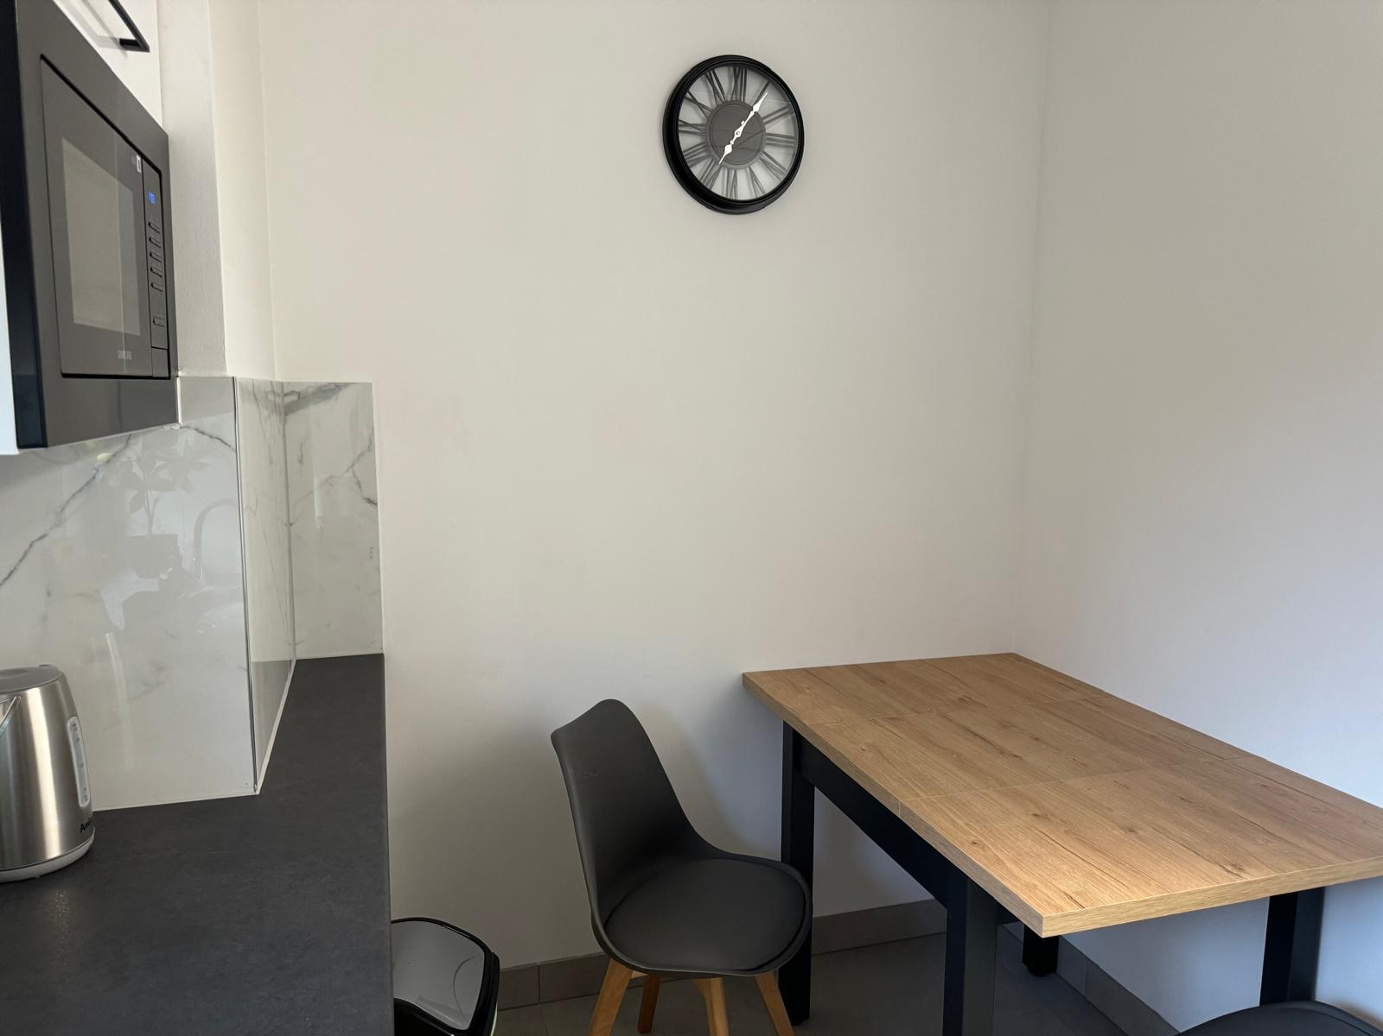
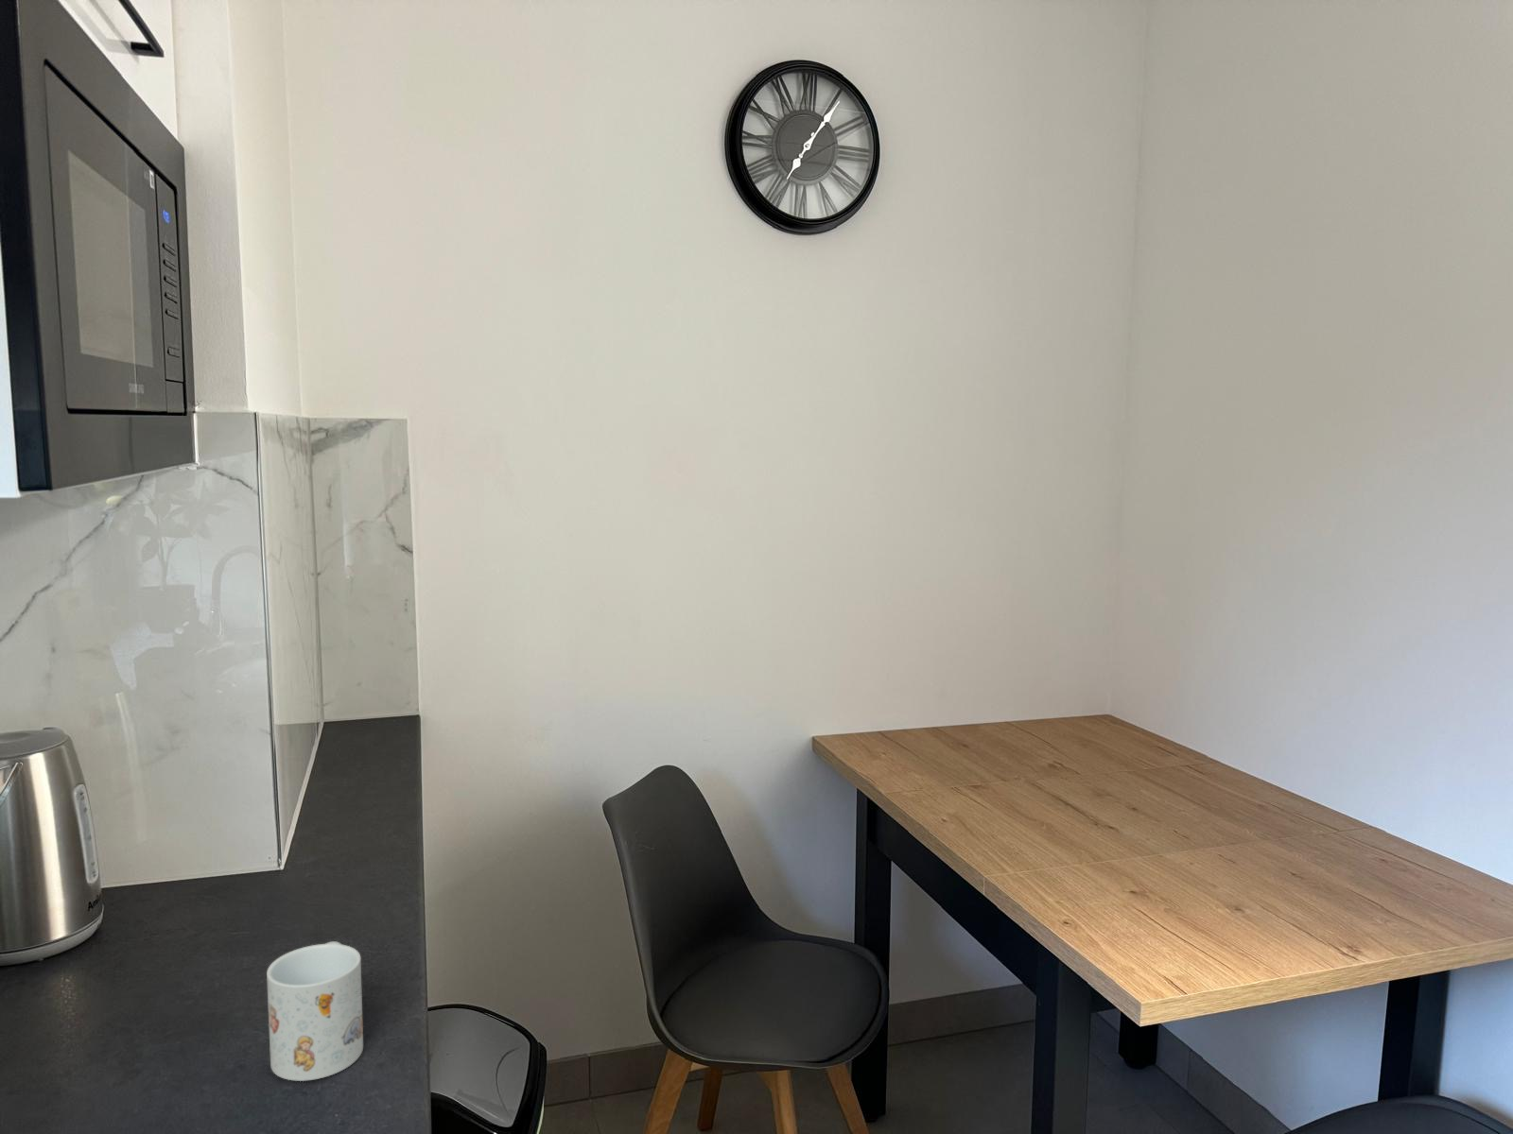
+ mug [266,940,365,1082]
